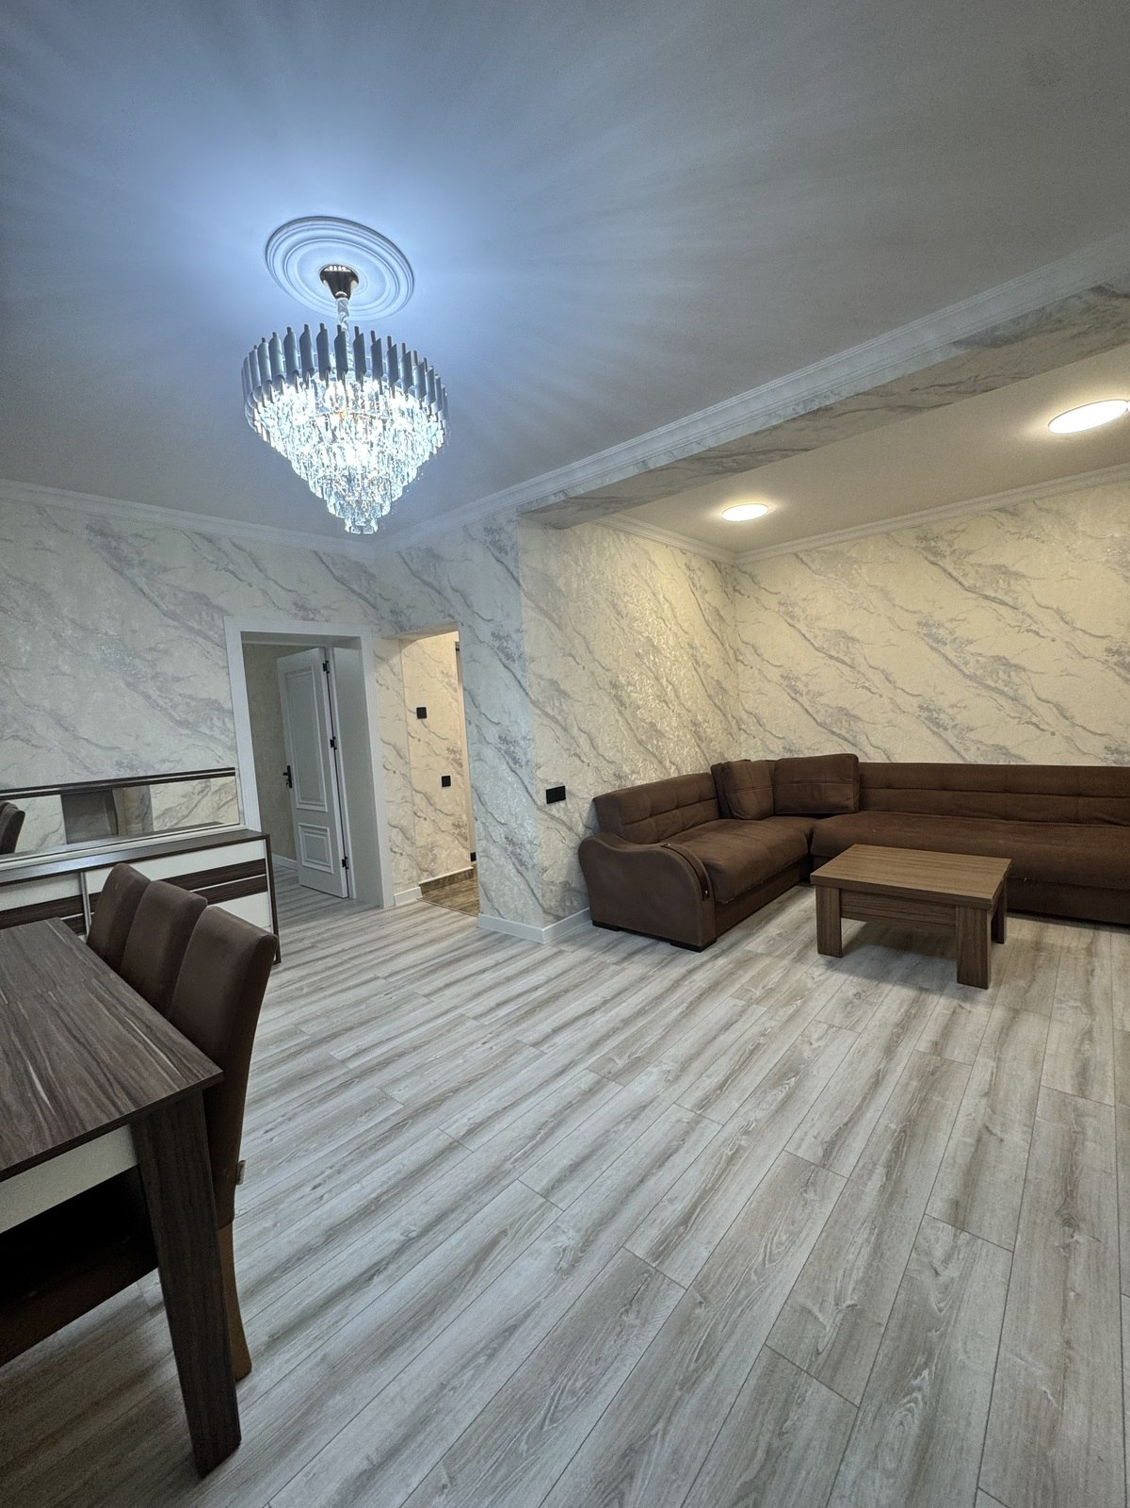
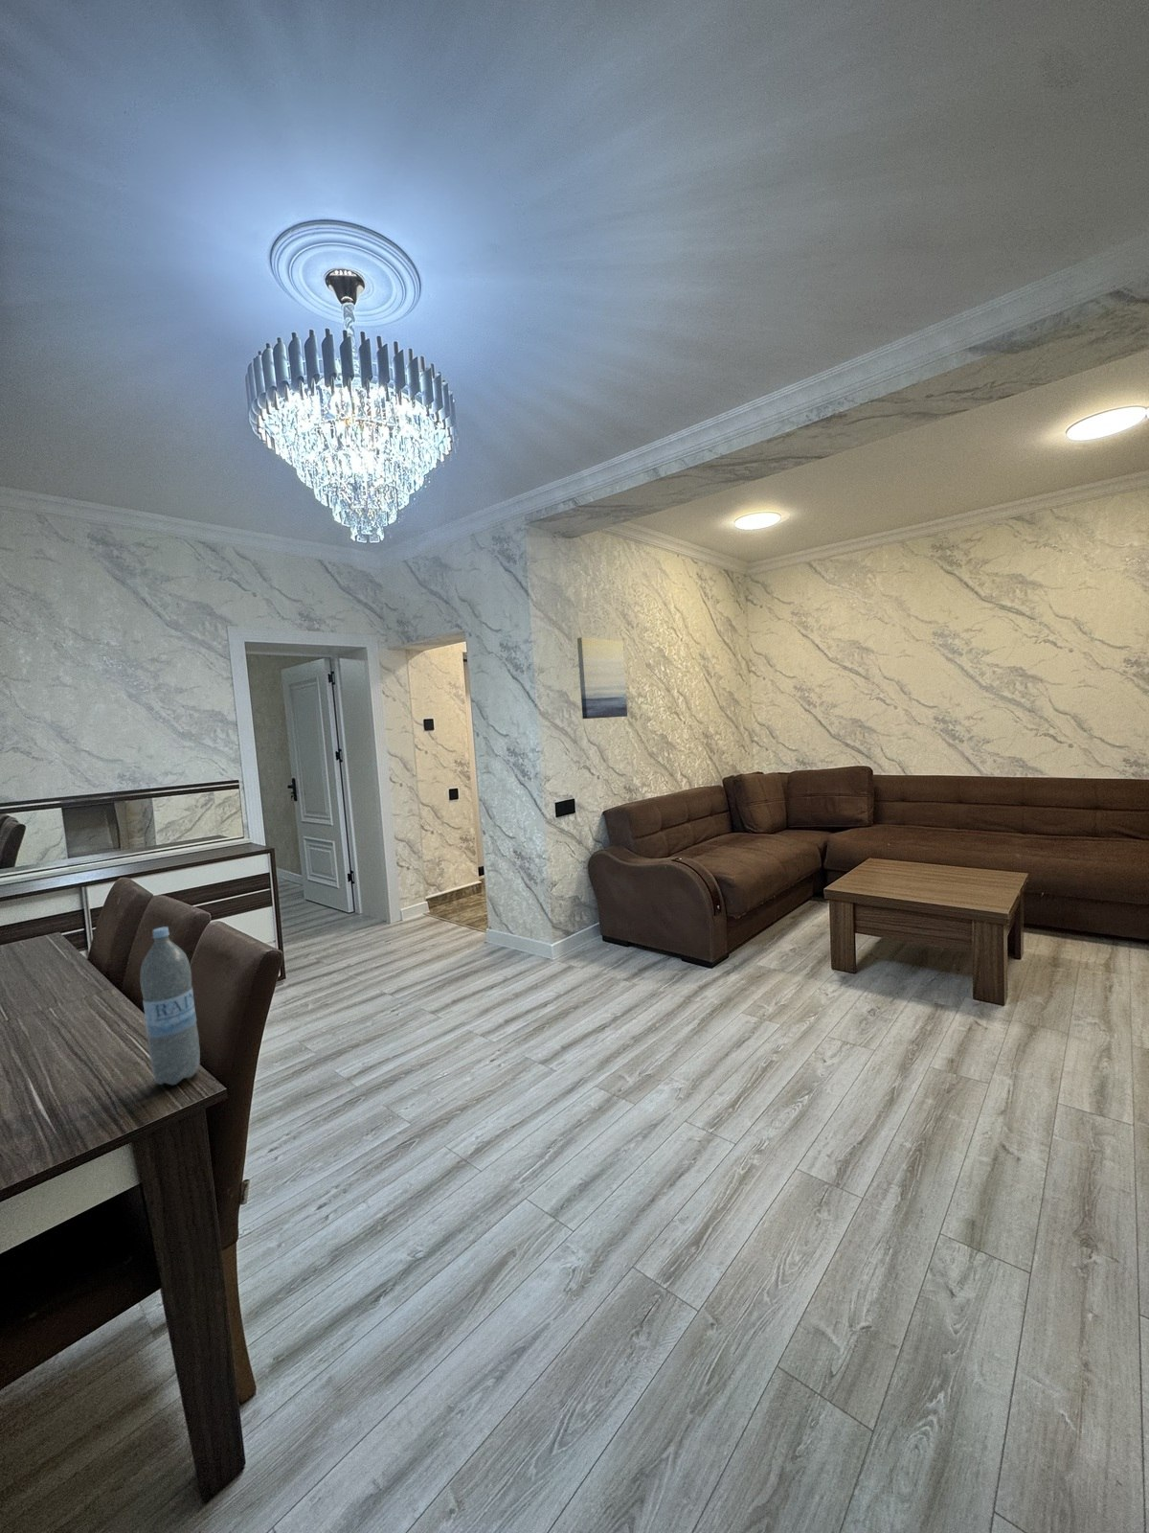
+ wall art [577,636,628,719]
+ water bottle [139,926,202,1085]
